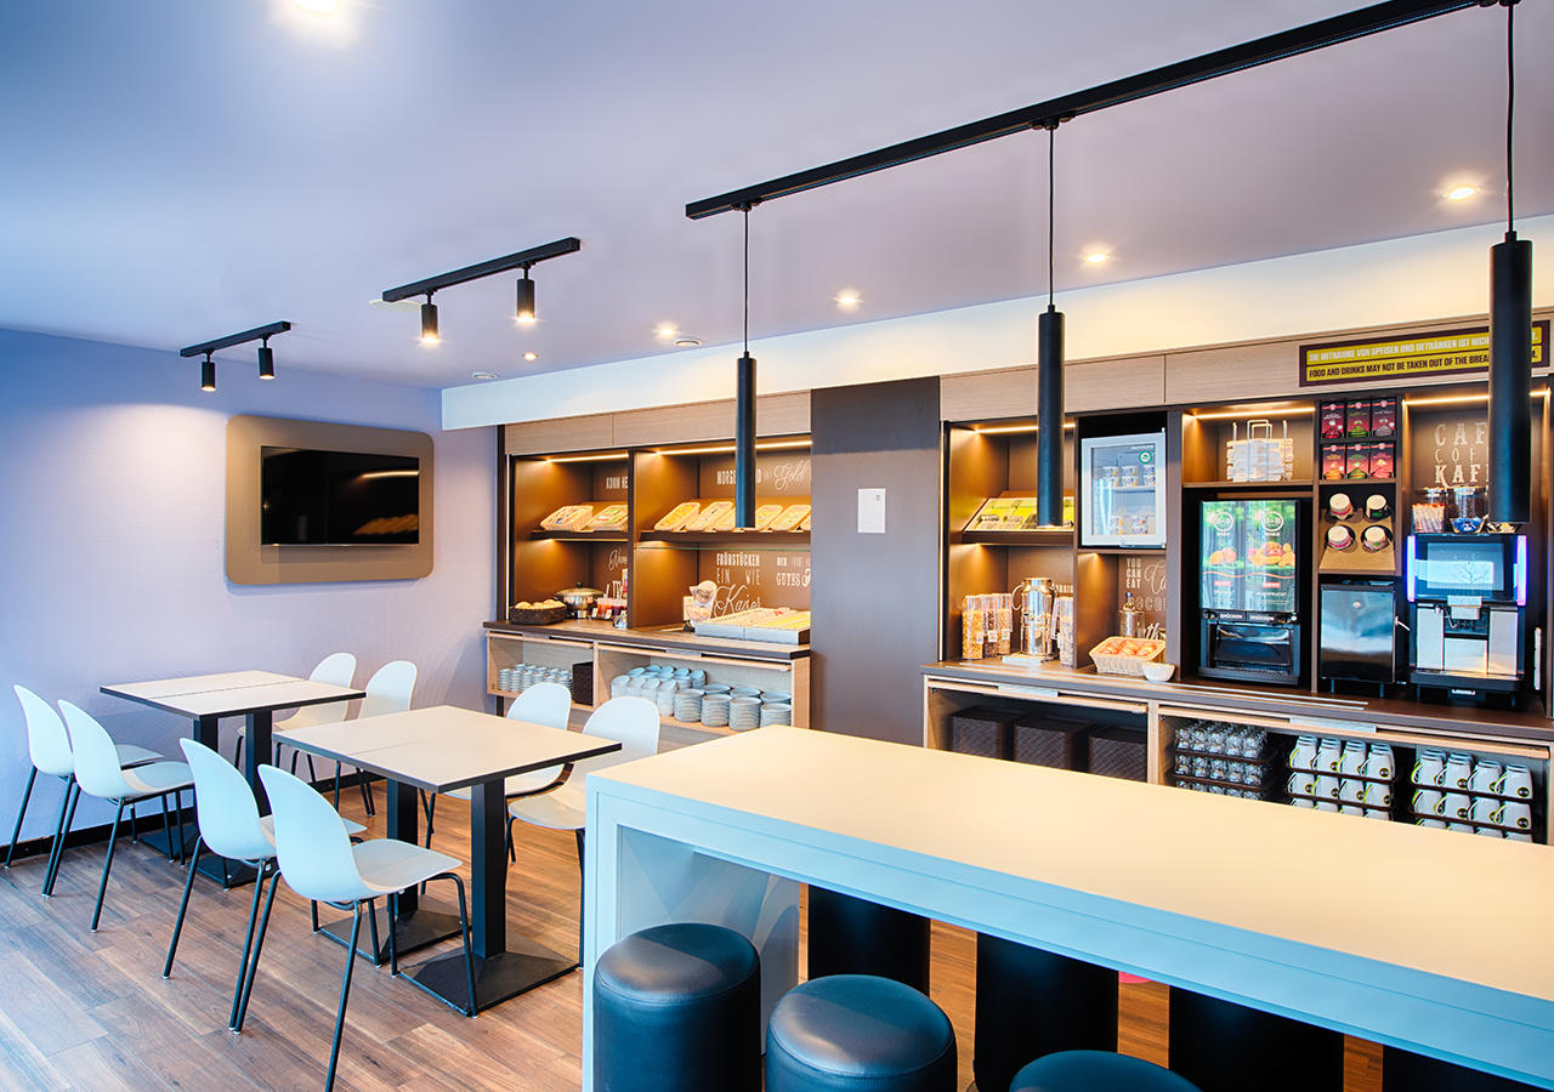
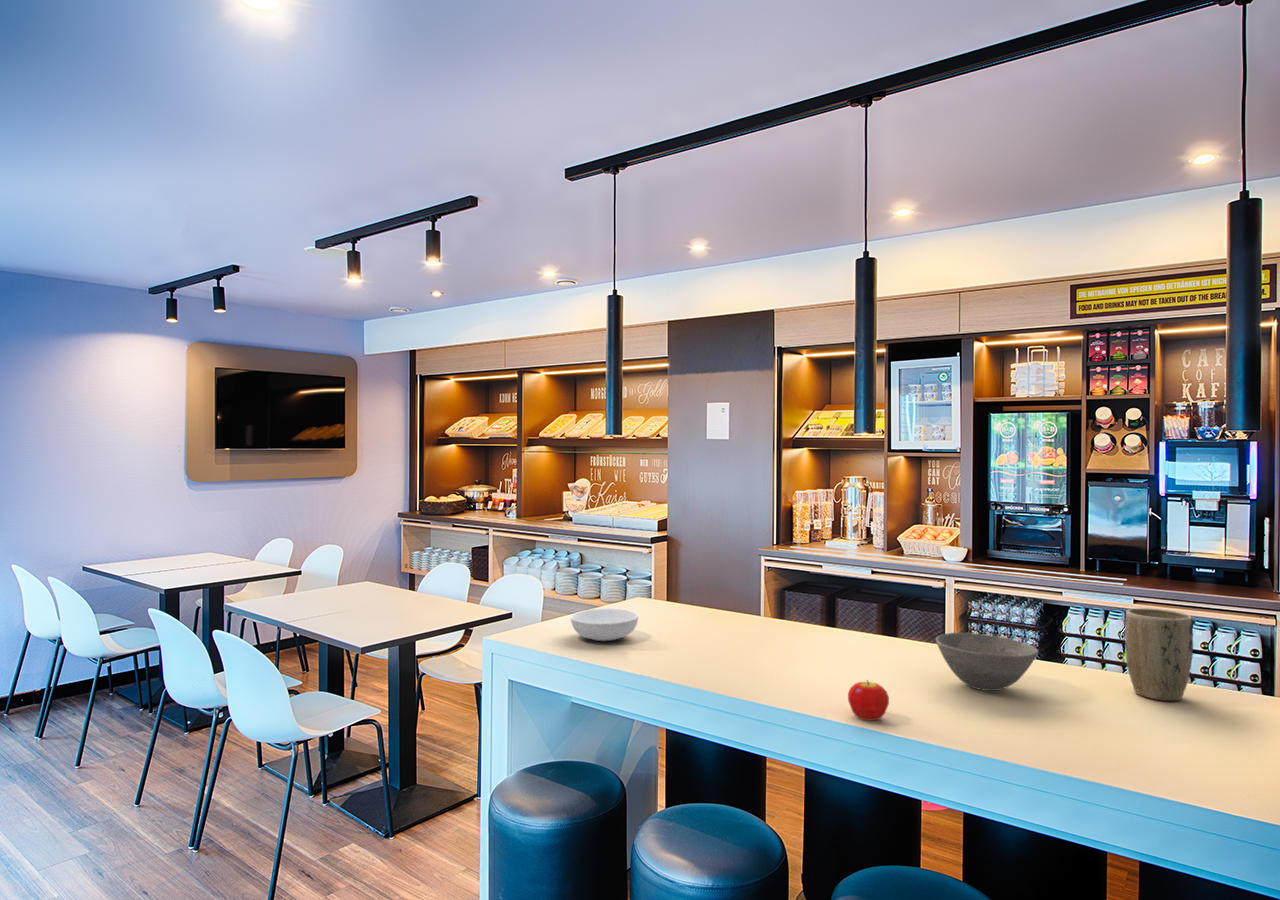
+ bowl [935,632,1040,692]
+ plant pot [1124,607,1194,702]
+ serving bowl [570,608,639,642]
+ fruit [847,679,890,722]
